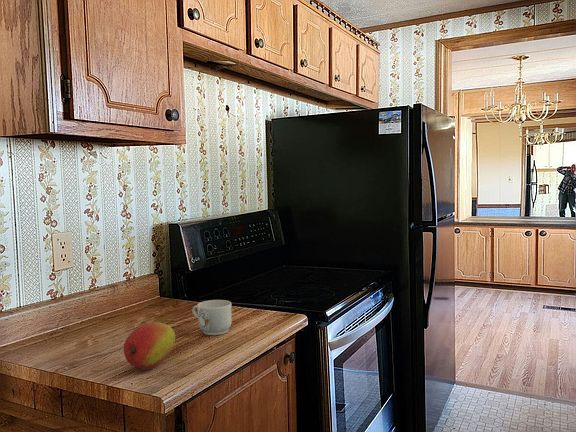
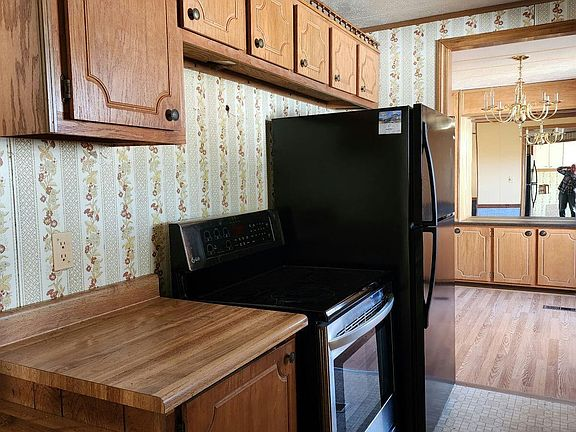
- fruit [123,321,176,371]
- mug [191,299,233,336]
